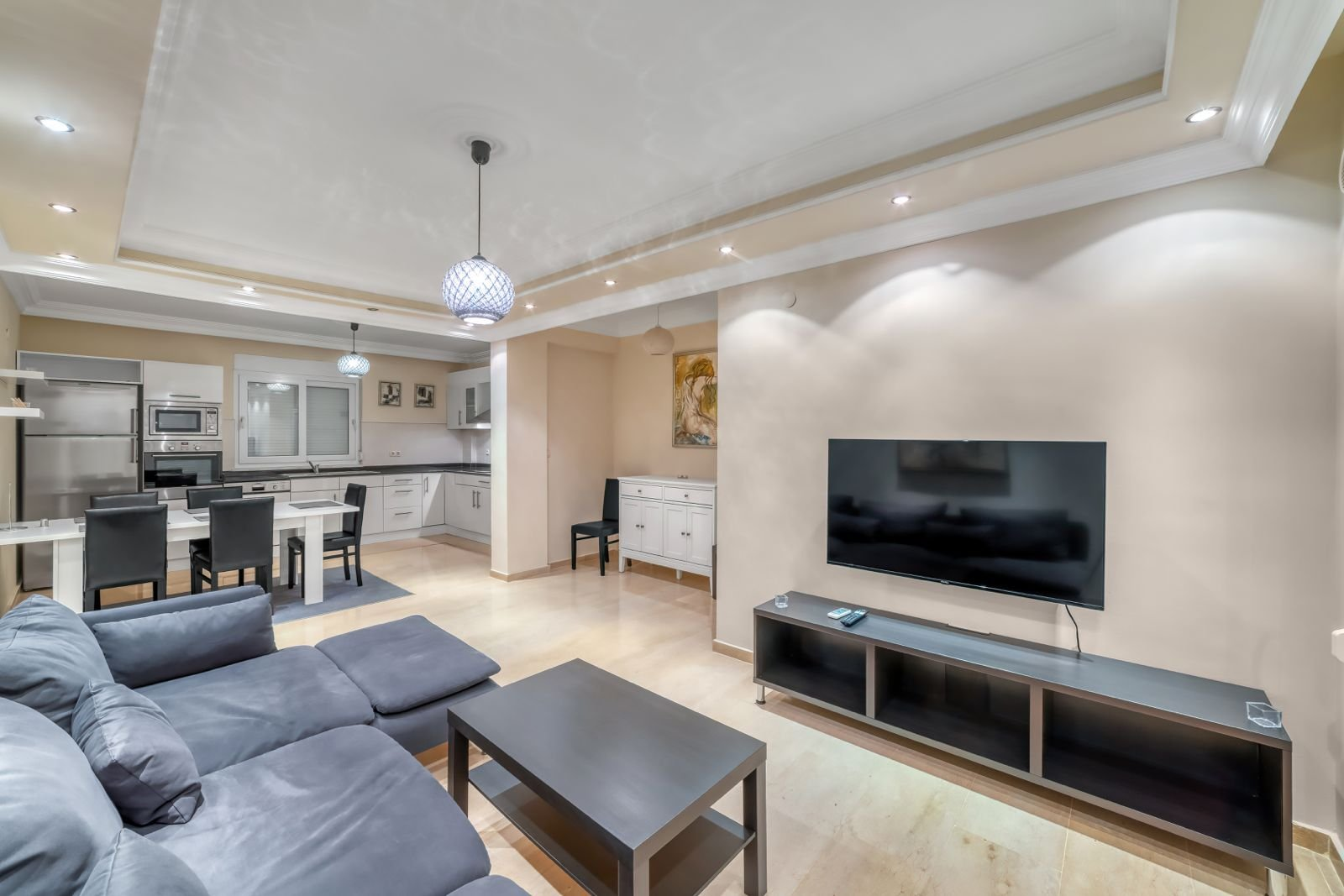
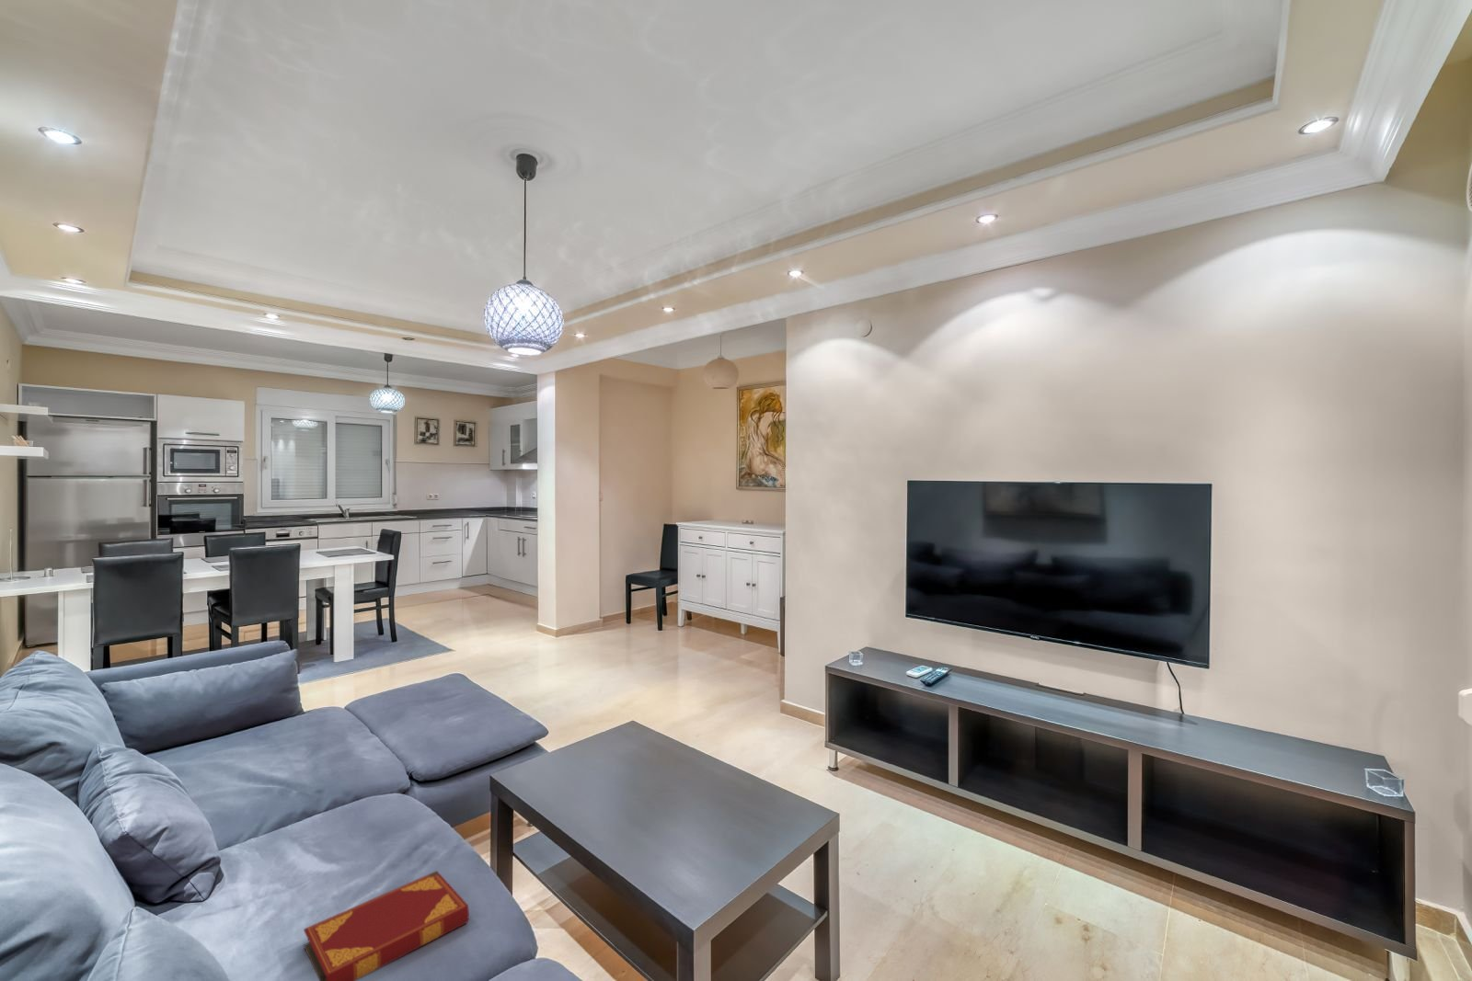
+ hardback book [302,869,470,981]
